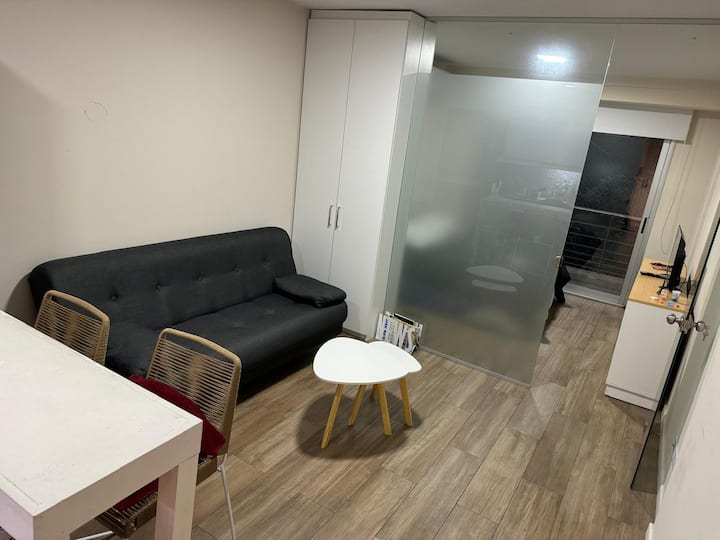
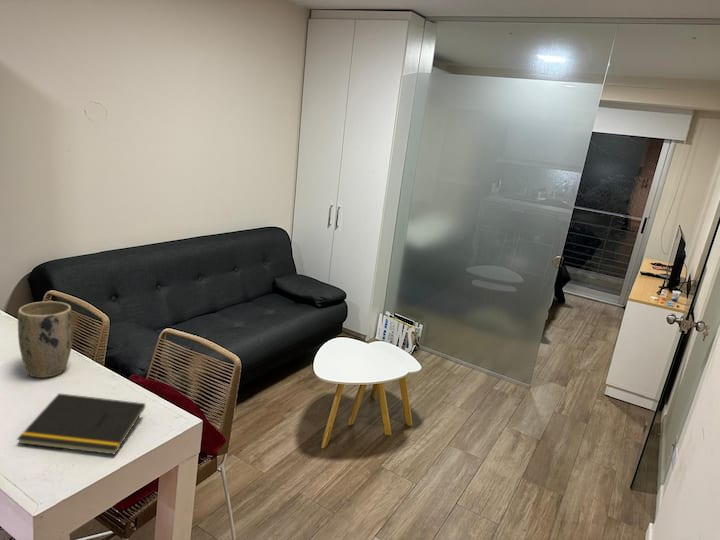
+ plant pot [17,300,74,379]
+ notepad [16,392,146,455]
